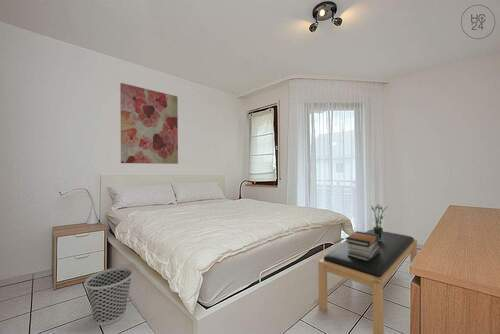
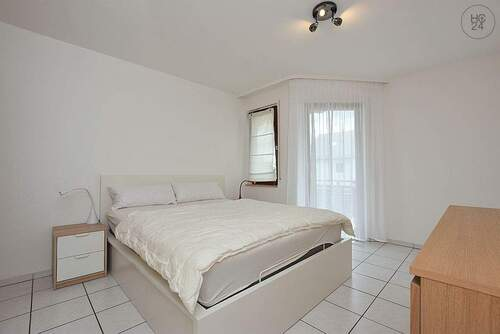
- wall art [119,82,179,165]
- book stack [344,230,380,261]
- potted plant [370,203,388,242]
- wastebasket [84,266,134,327]
- bench [317,229,418,334]
